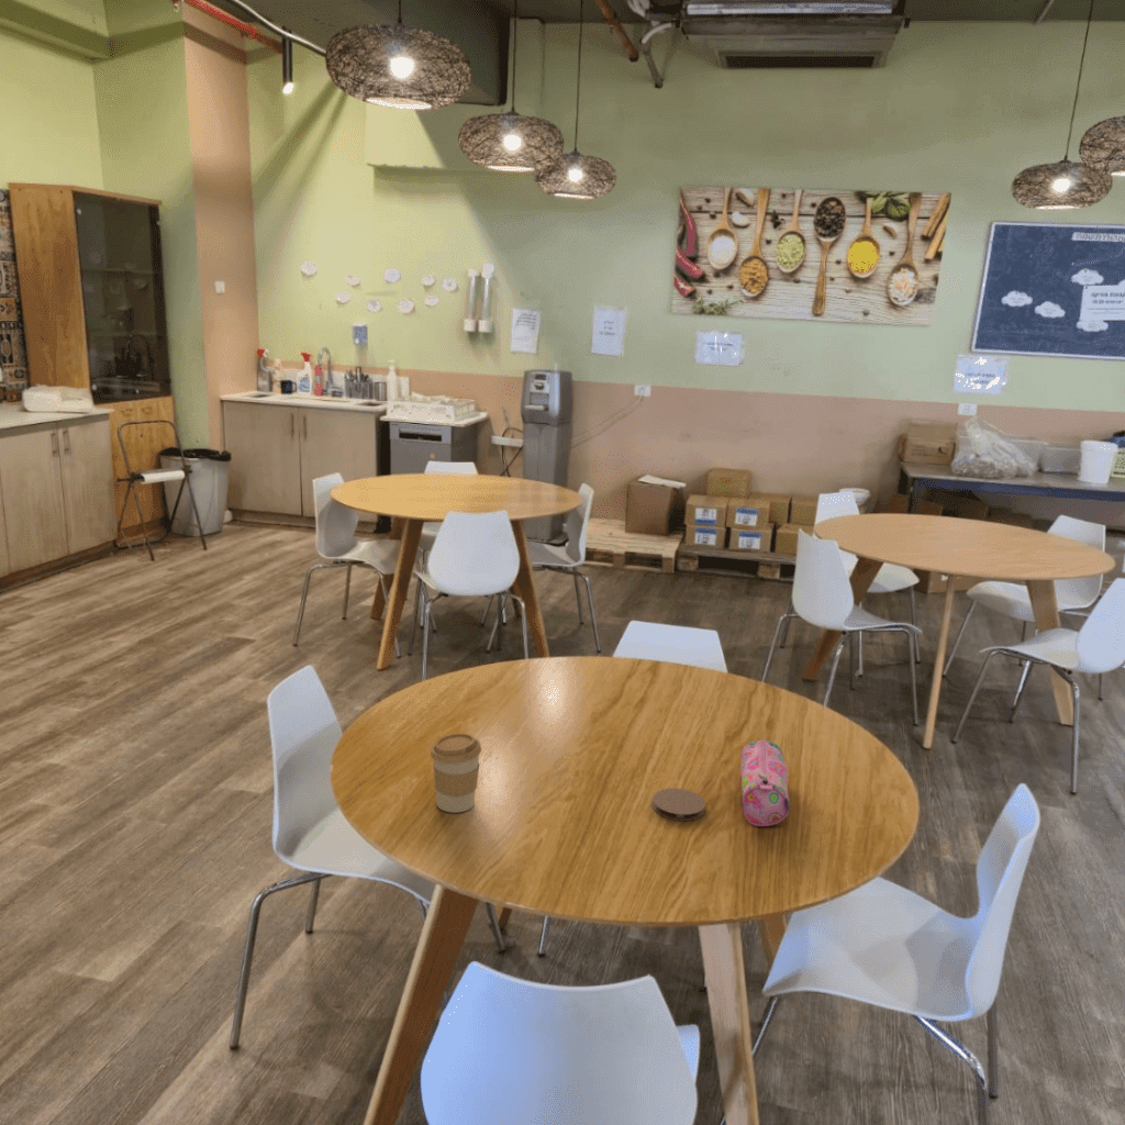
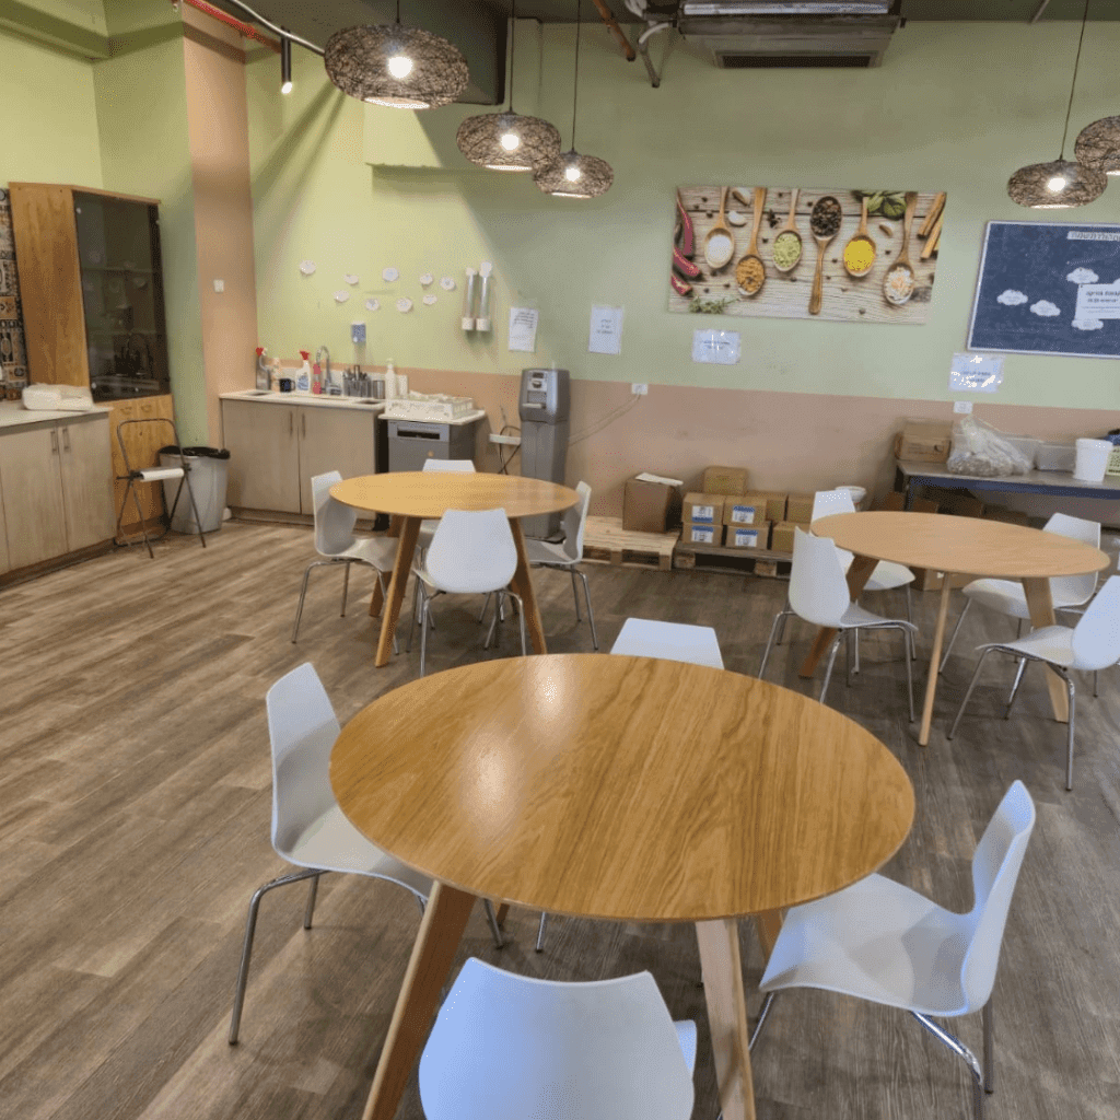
- coffee cup [430,732,482,814]
- pencil case [739,738,791,827]
- coaster [651,787,706,822]
